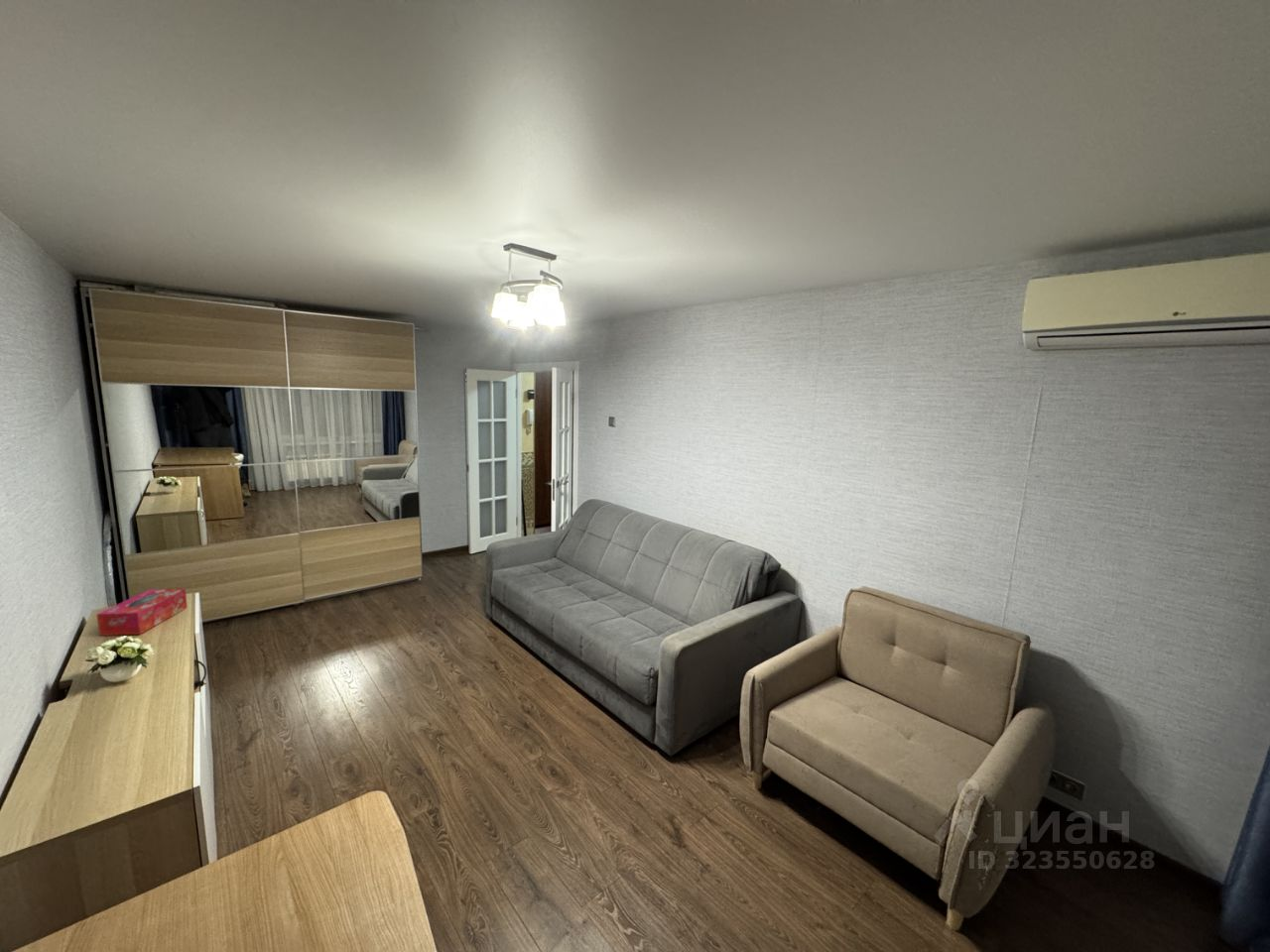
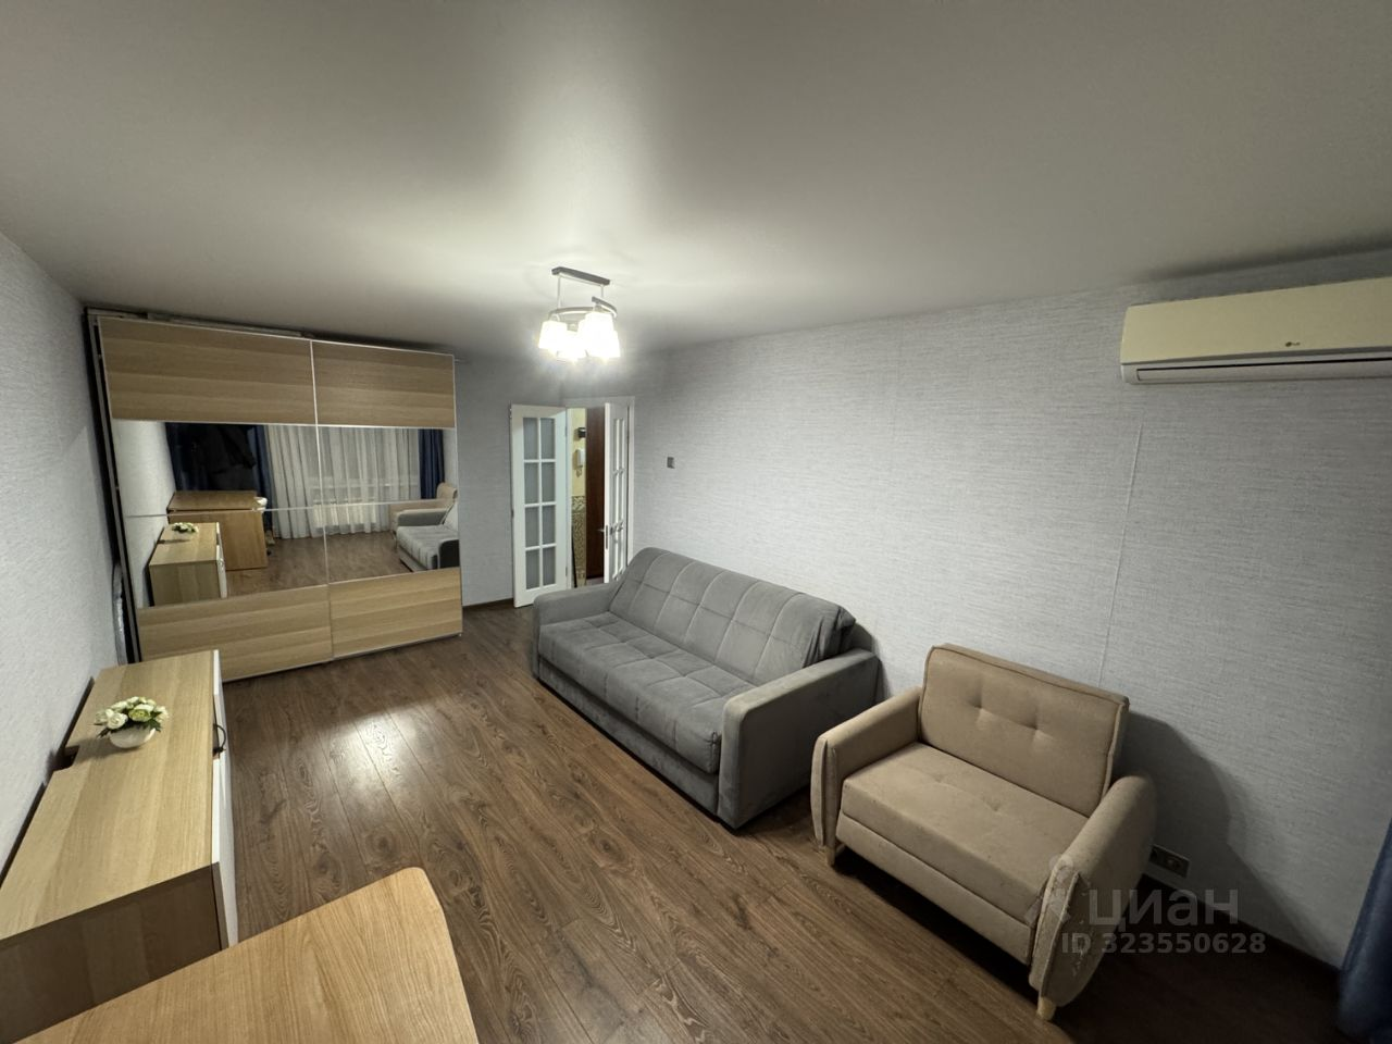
- tissue box [96,587,189,637]
